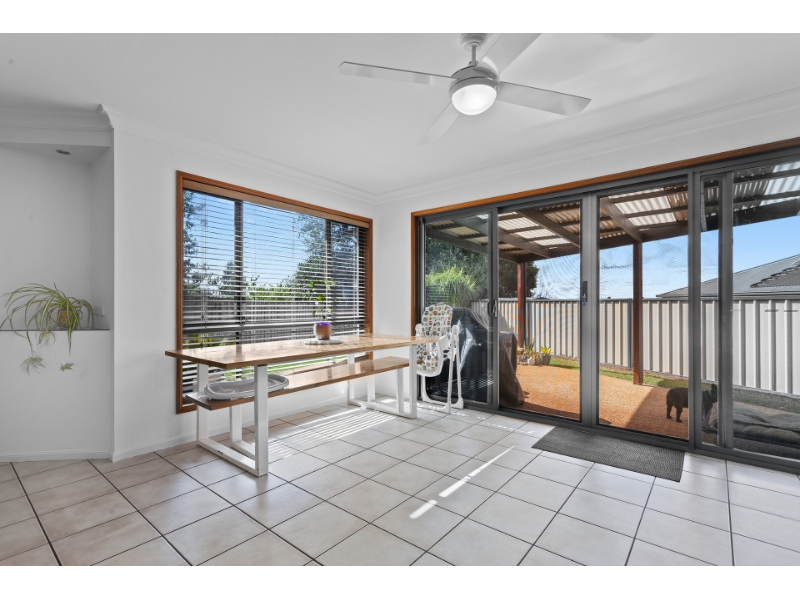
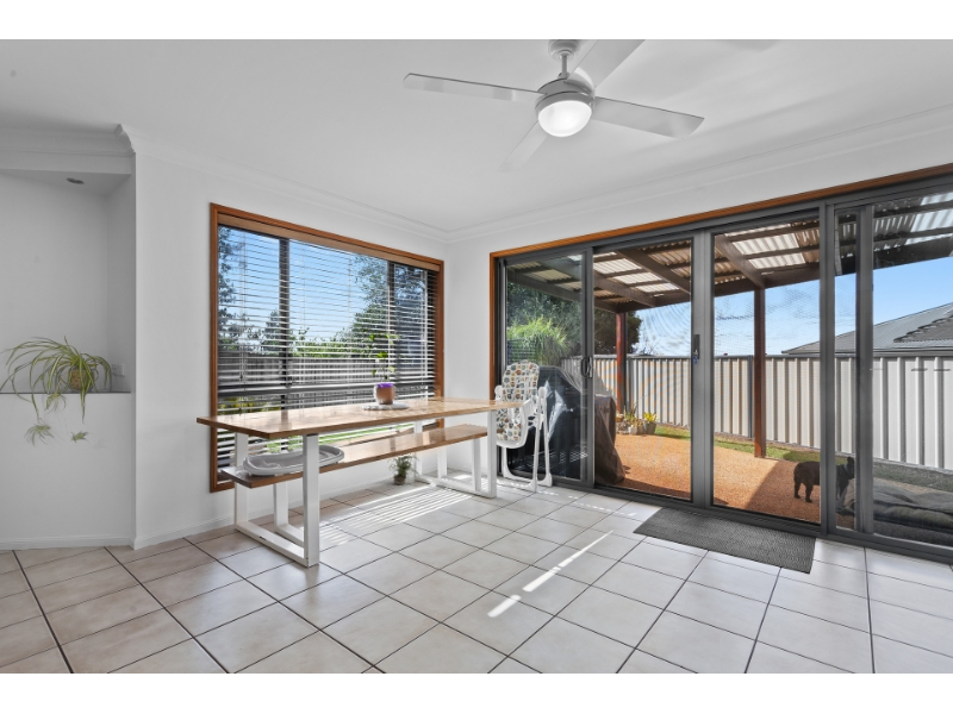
+ potted plant [388,453,421,486]
